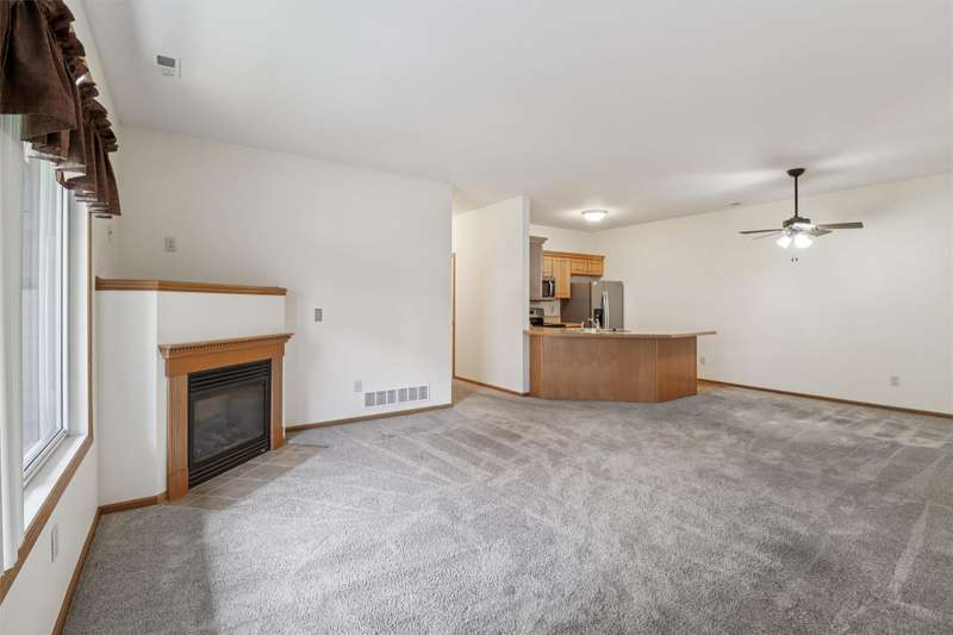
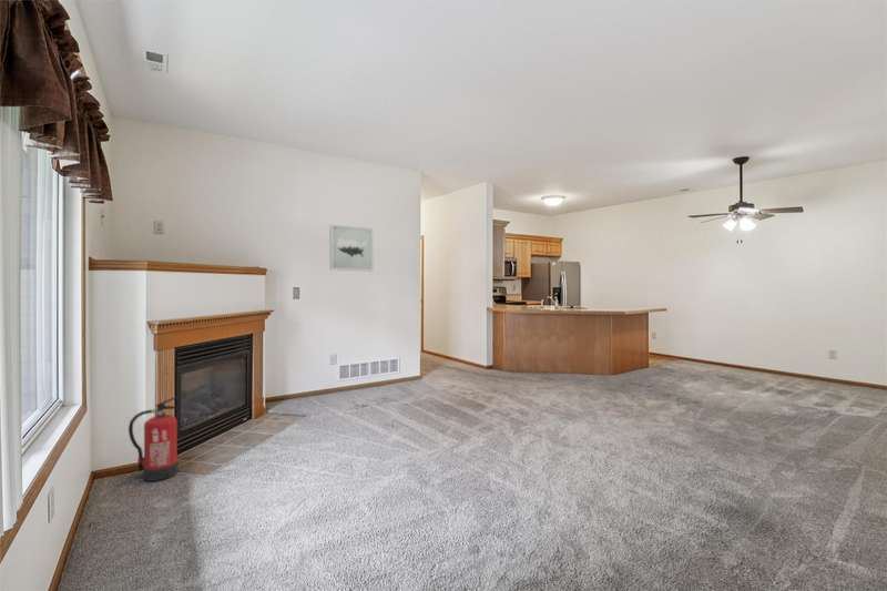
+ wall art [328,223,375,273]
+ fire extinguisher [128,394,183,482]
